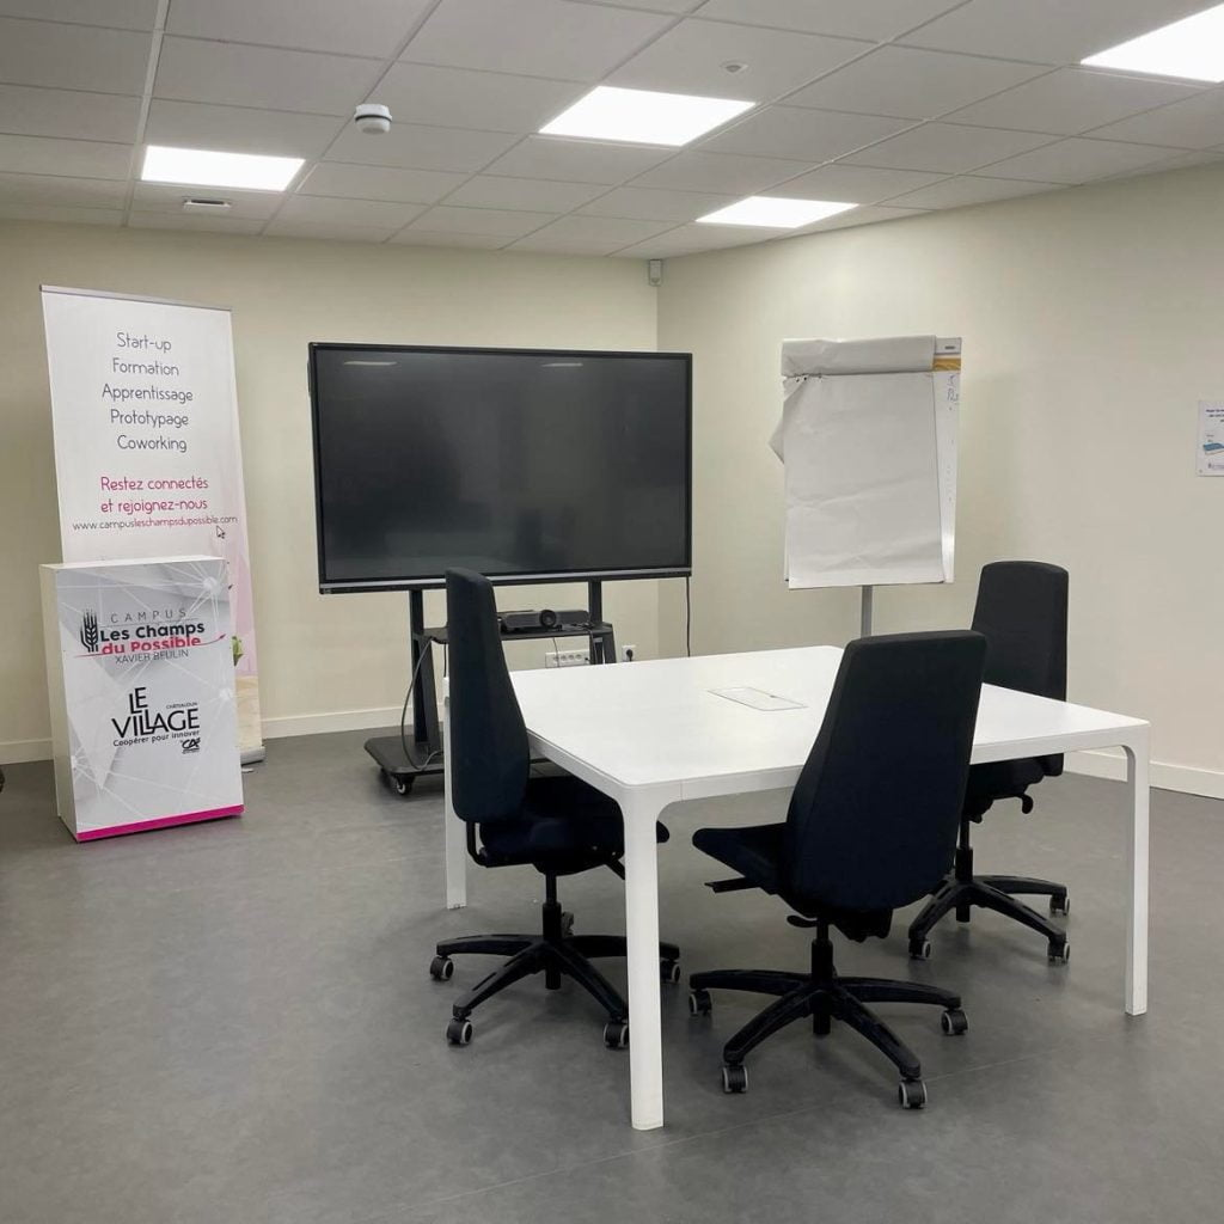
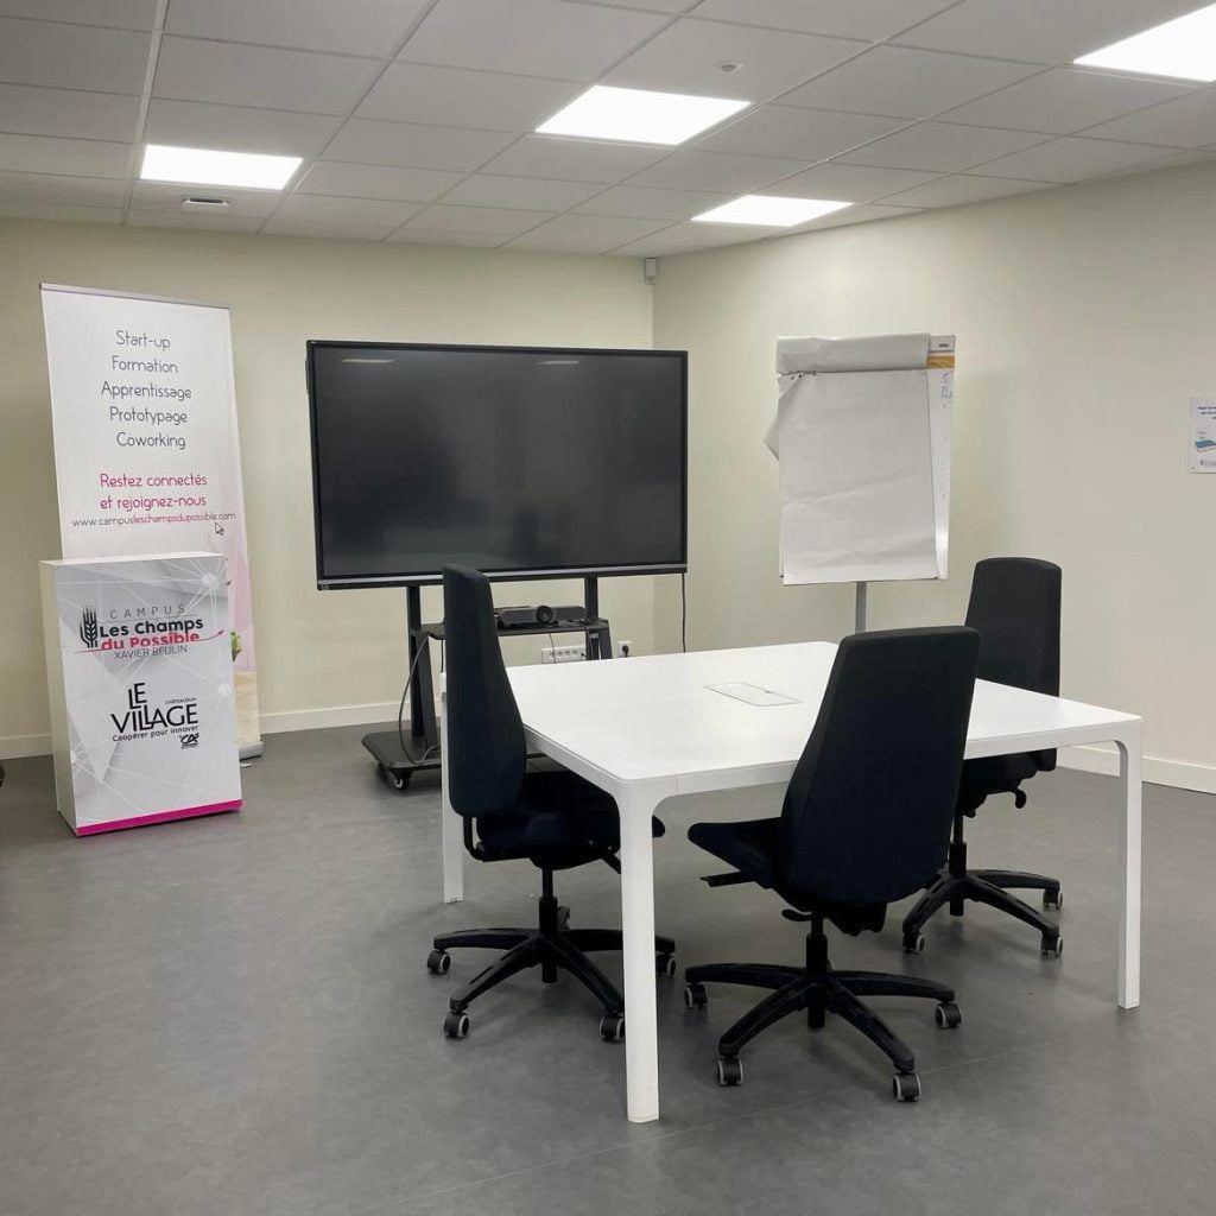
- smoke detector [353,103,393,136]
